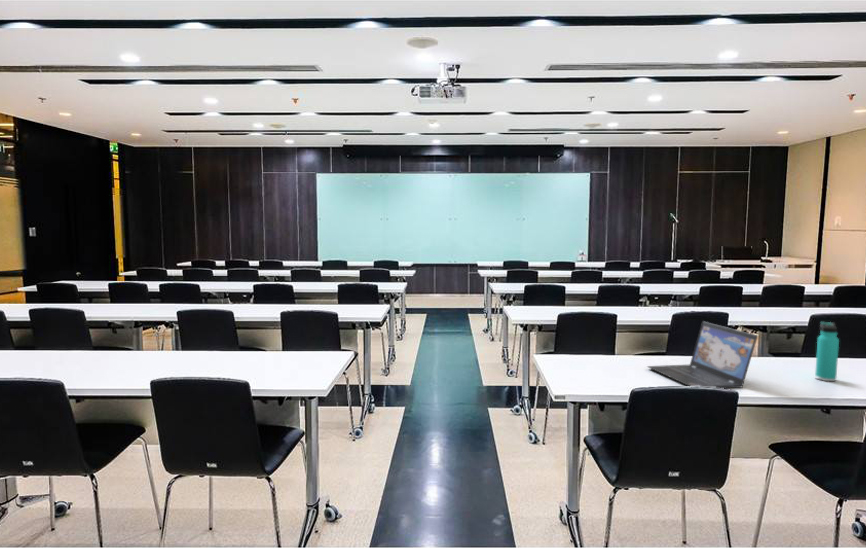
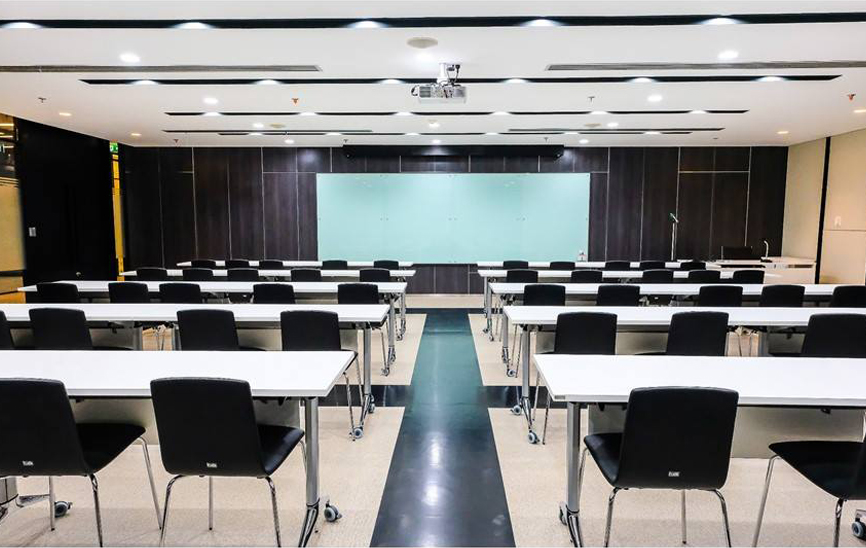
- thermos bottle [814,321,840,382]
- laptop [646,320,759,389]
